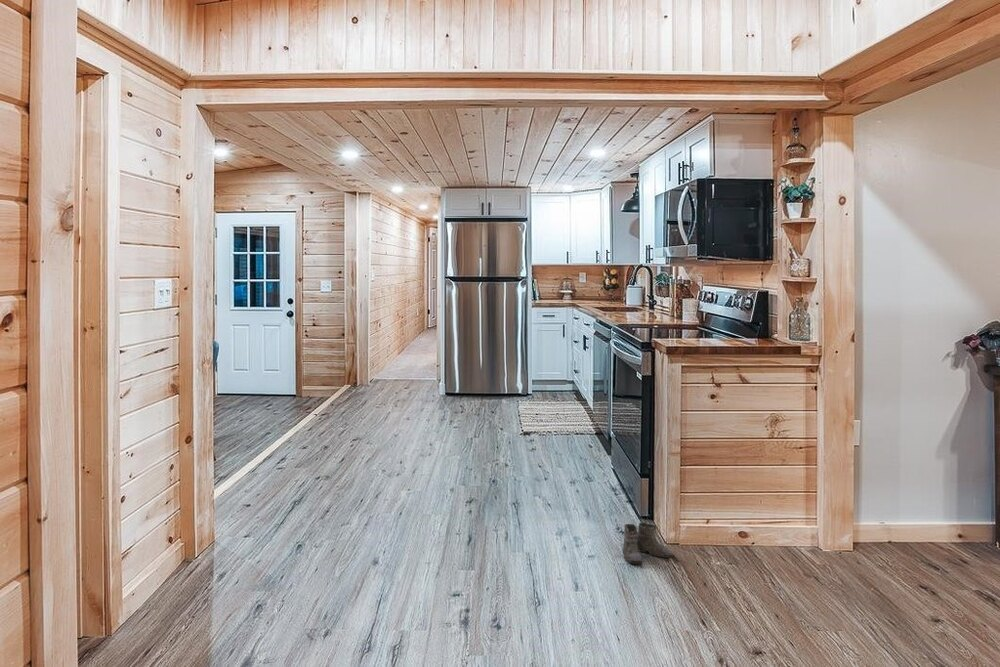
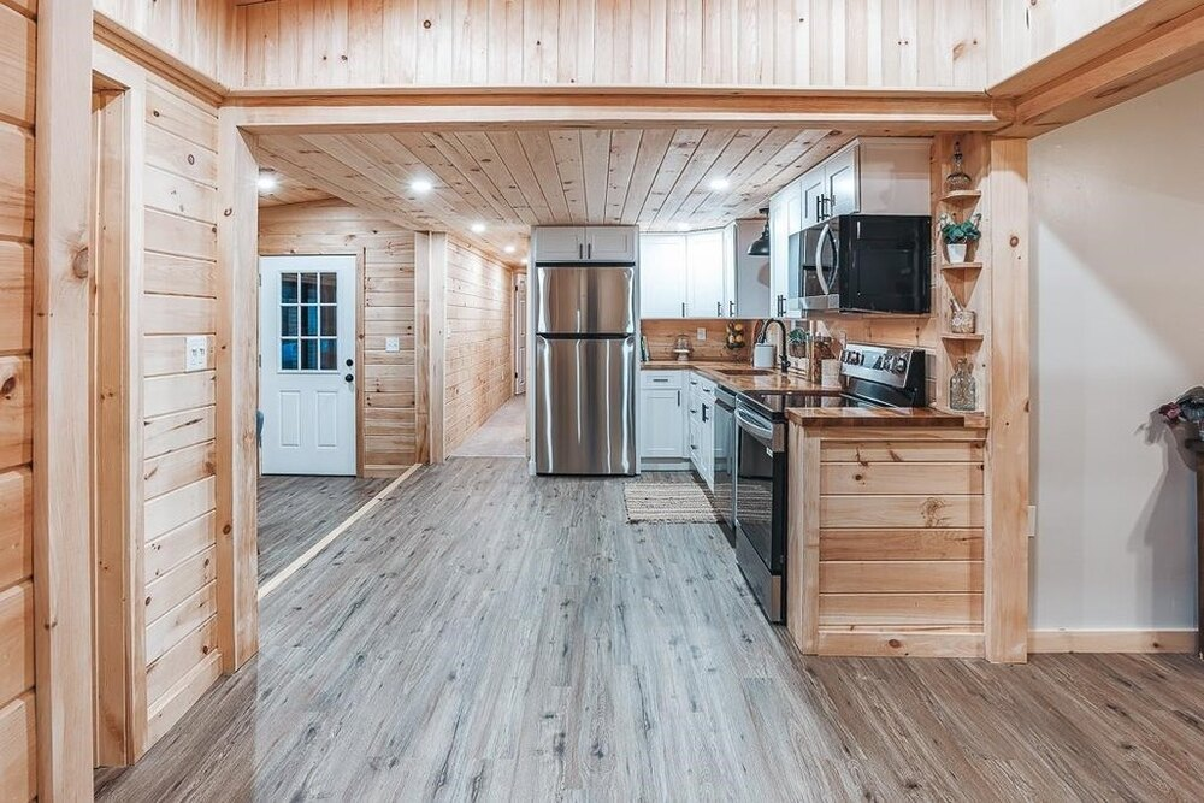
- boots [615,521,672,565]
